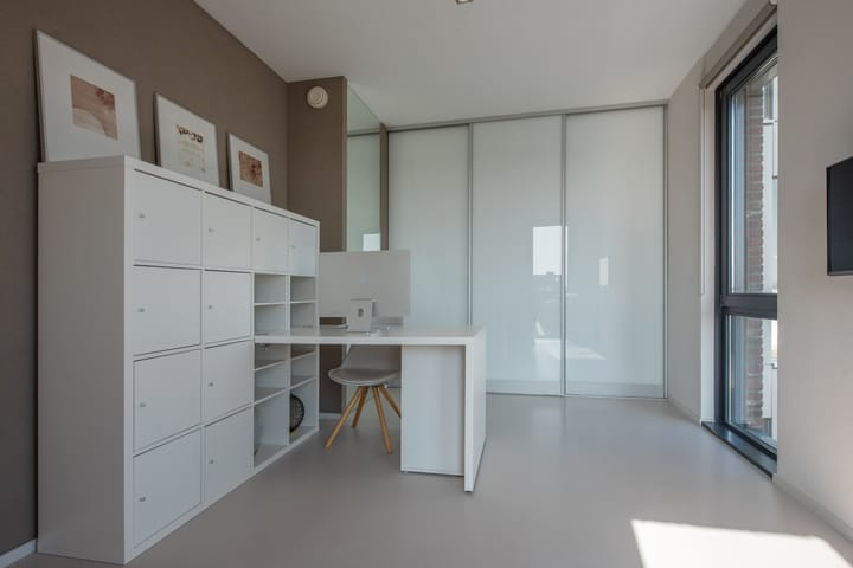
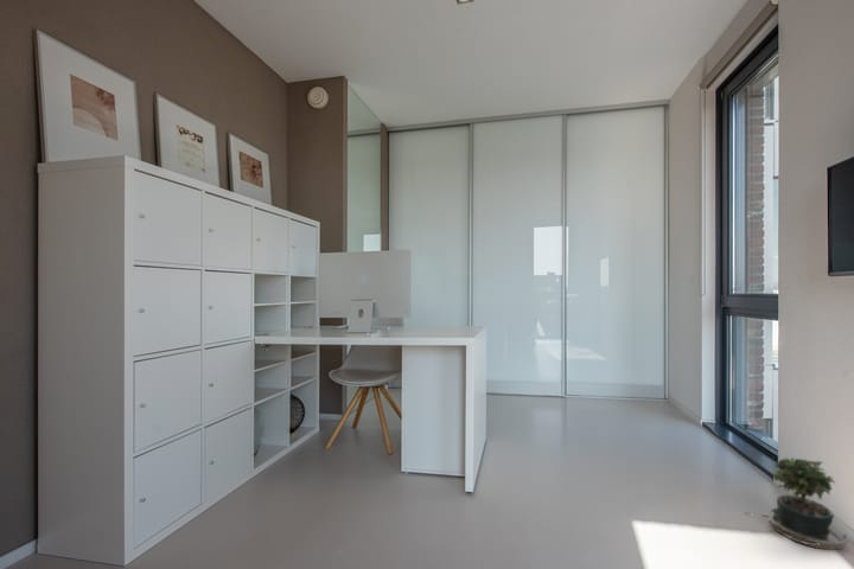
+ potted plant [744,456,850,551]
